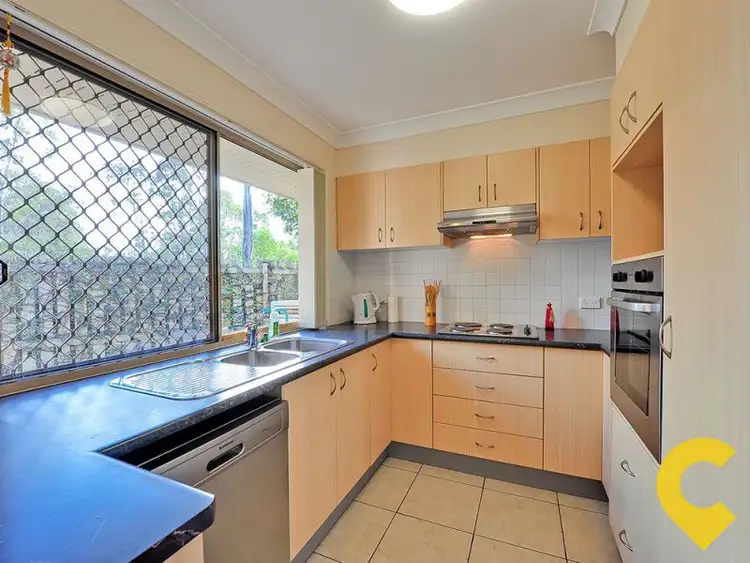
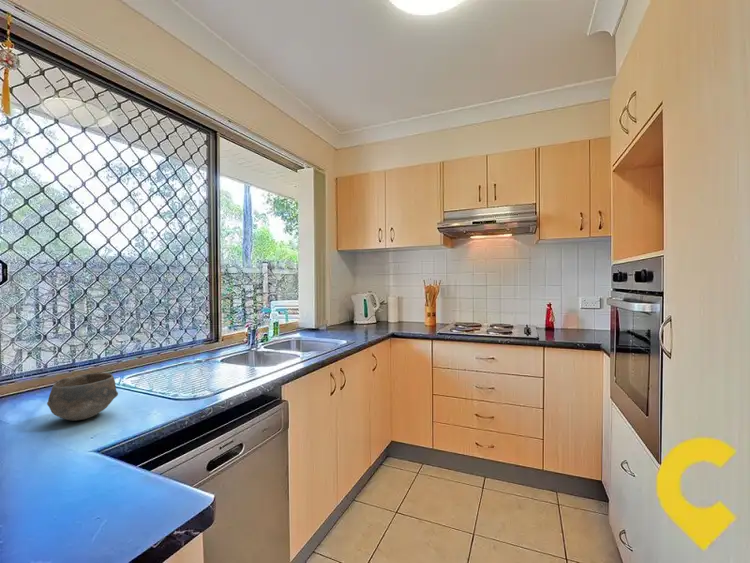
+ bowl [46,372,119,422]
